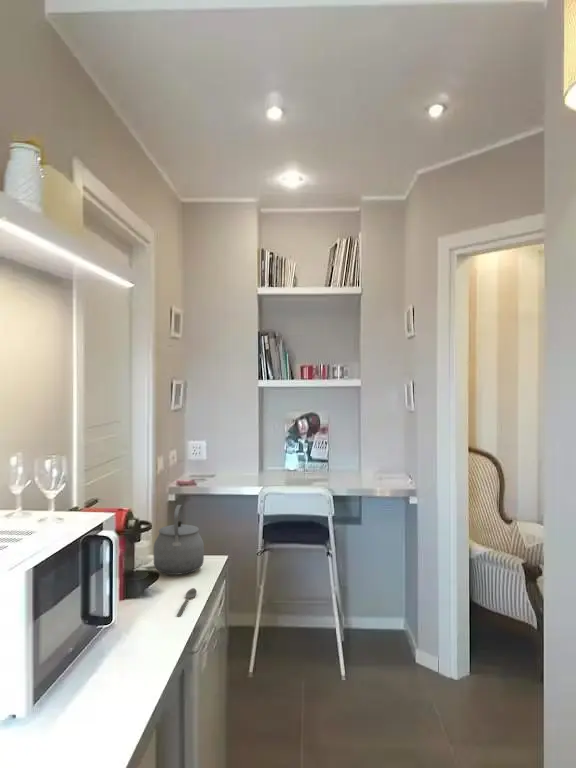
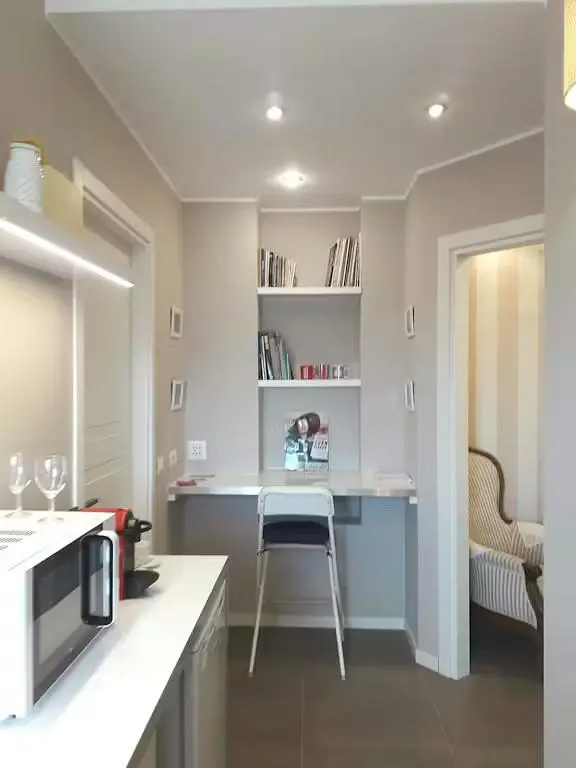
- tea kettle [153,504,205,576]
- spoon [176,587,198,617]
